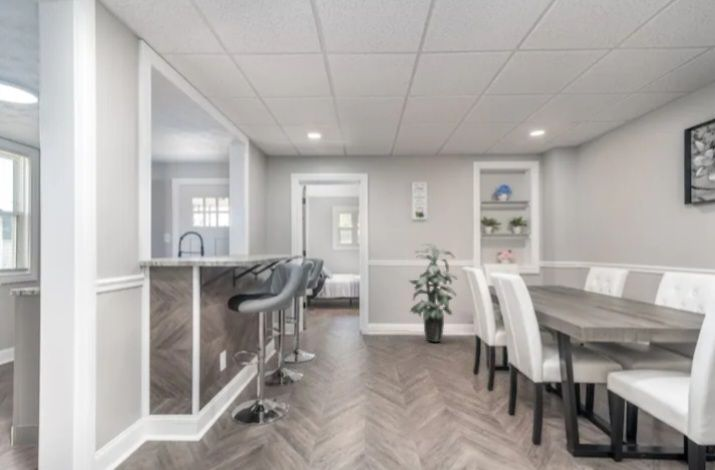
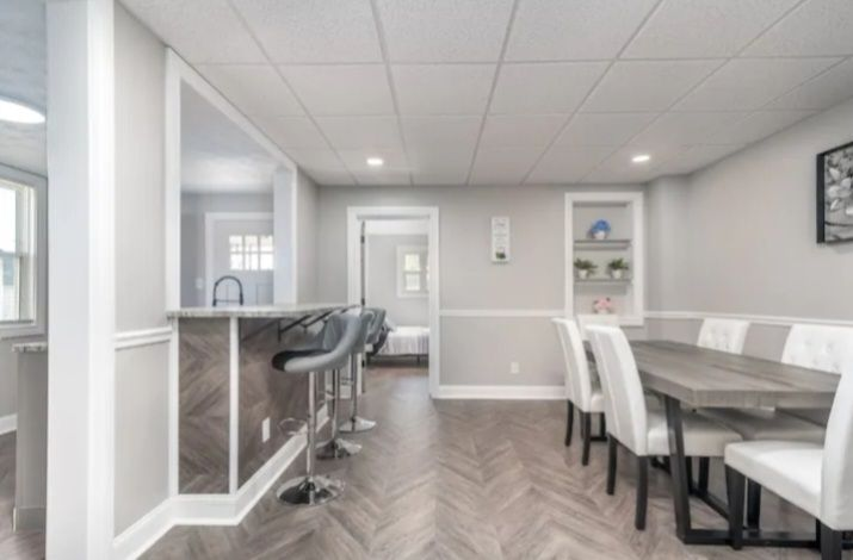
- indoor plant [408,242,458,343]
